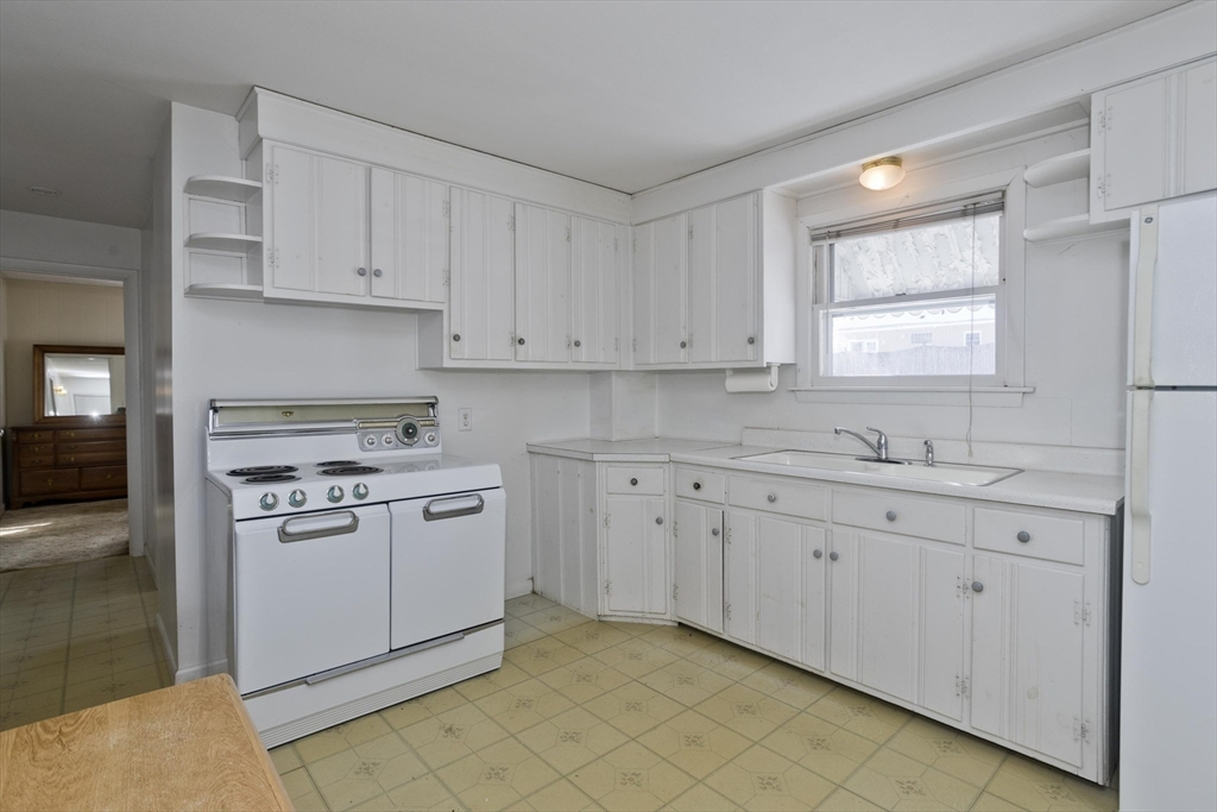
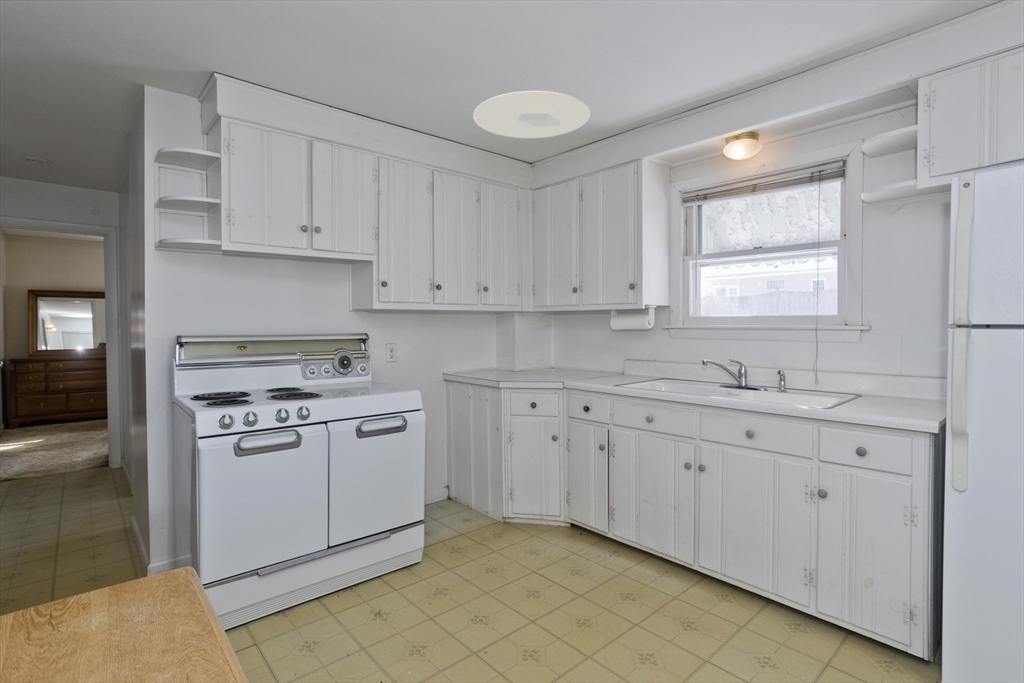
+ ceiling light [472,90,591,139]
